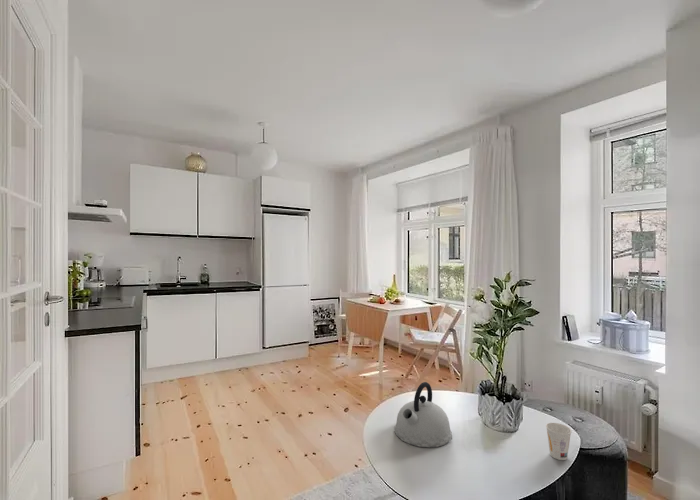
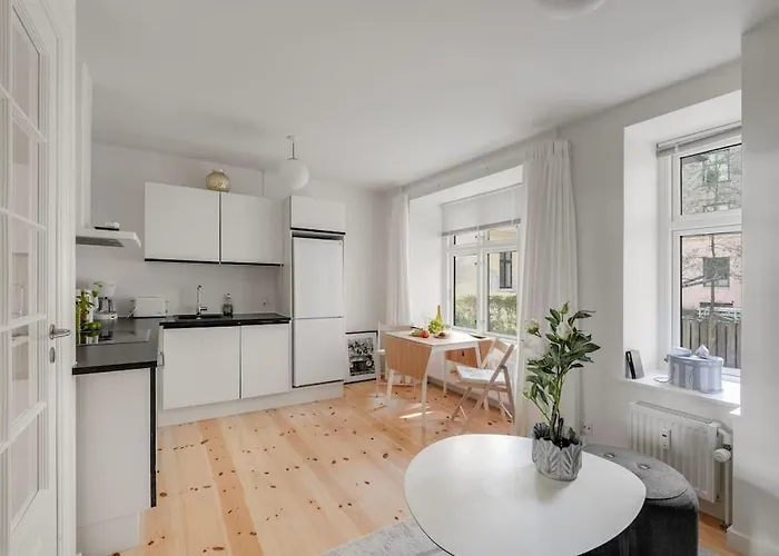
- cup [545,422,573,461]
- kettle [394,381,453,448]
